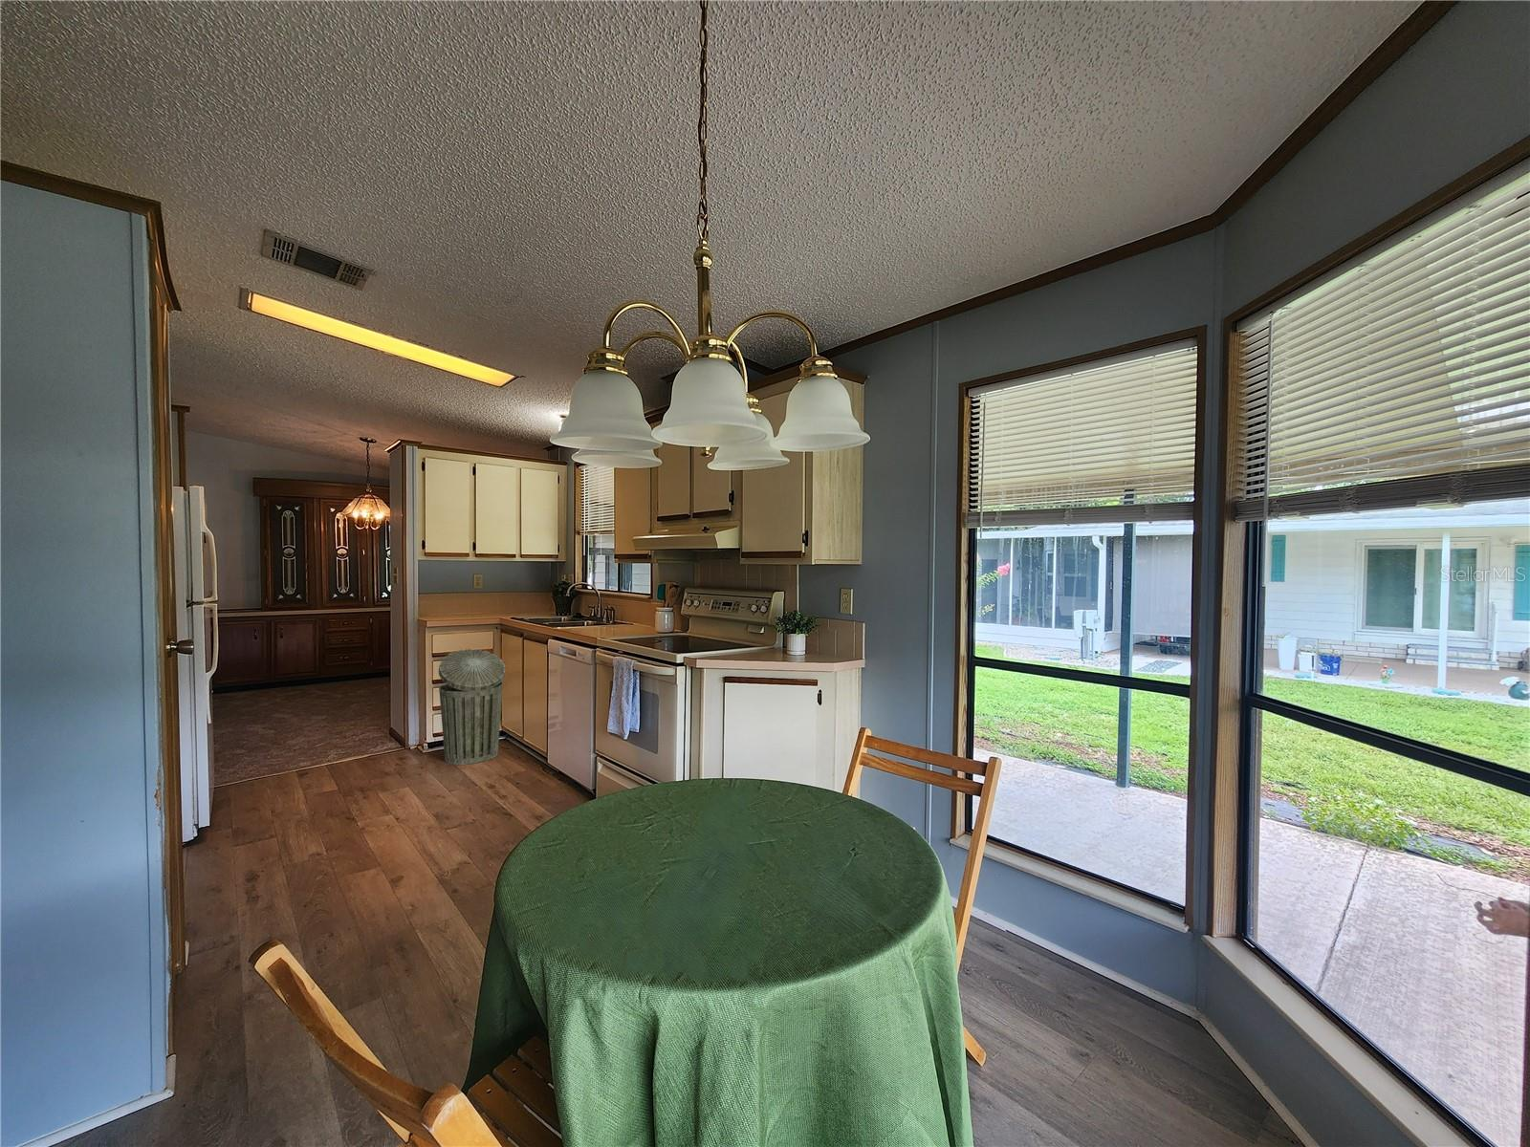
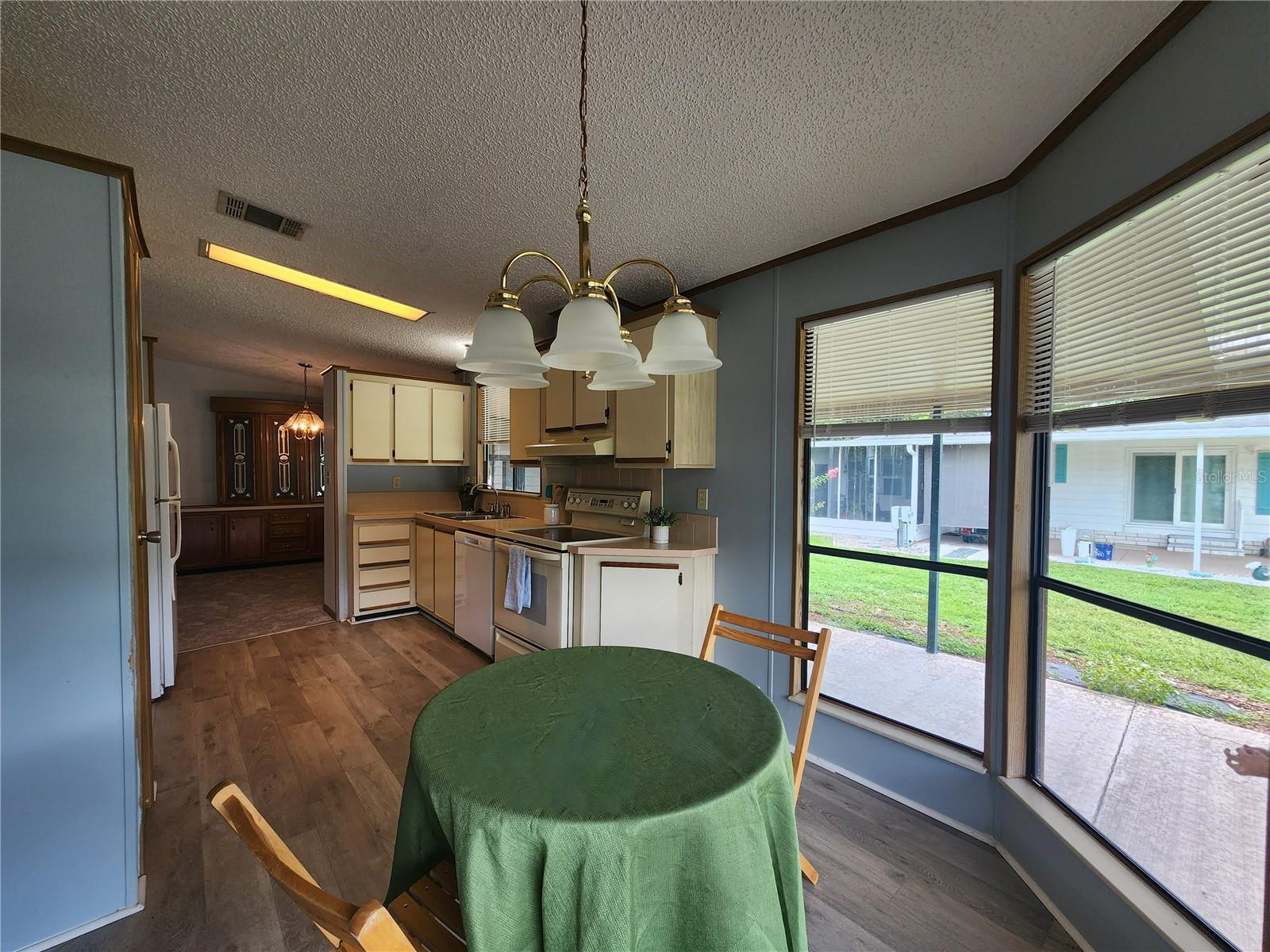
- trash can [439,648,507,765]
